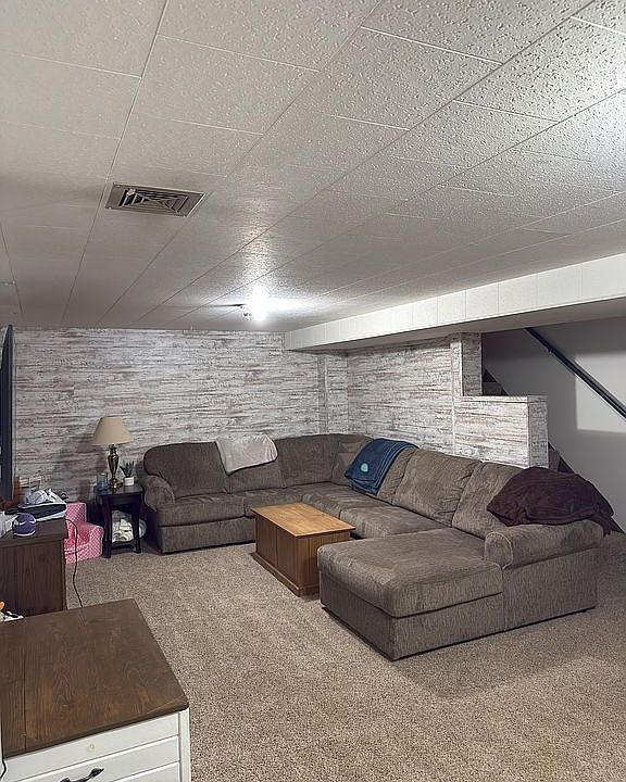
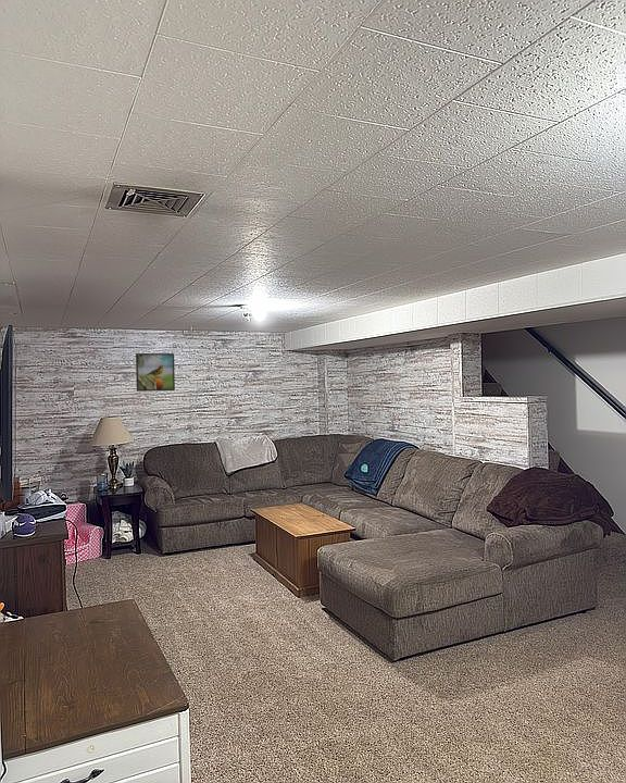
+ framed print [135,352,176,393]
